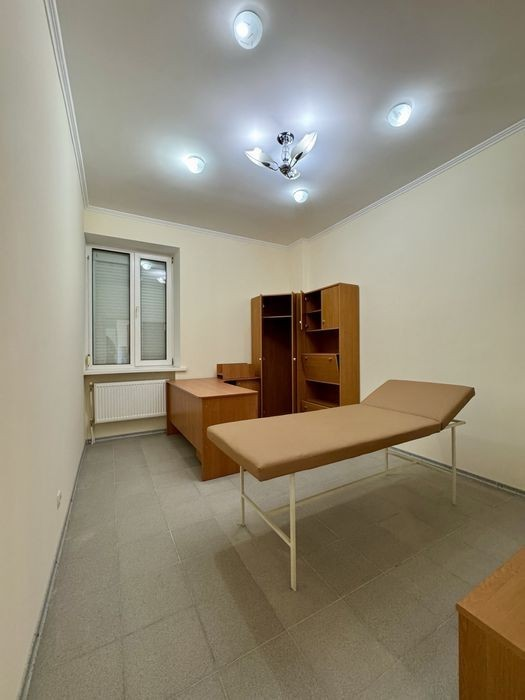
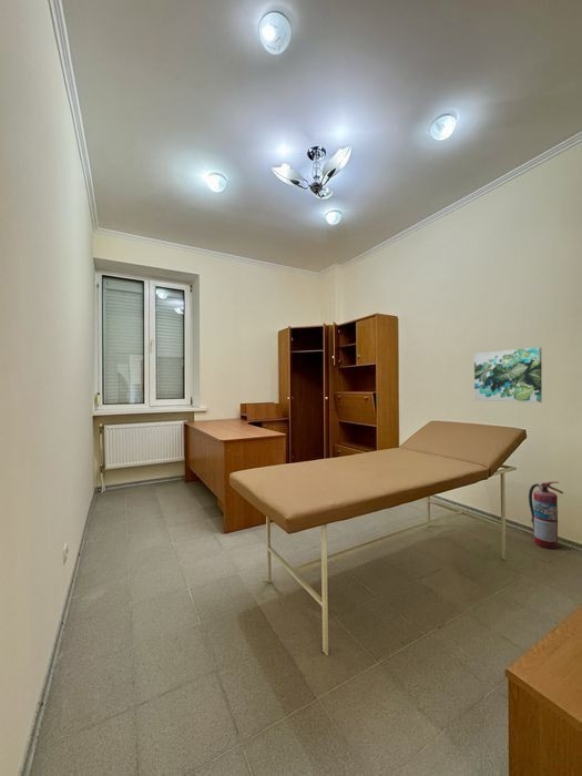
+ fire extinguisher [528,481,564,550]
+ wall art [473,346,543,404]
